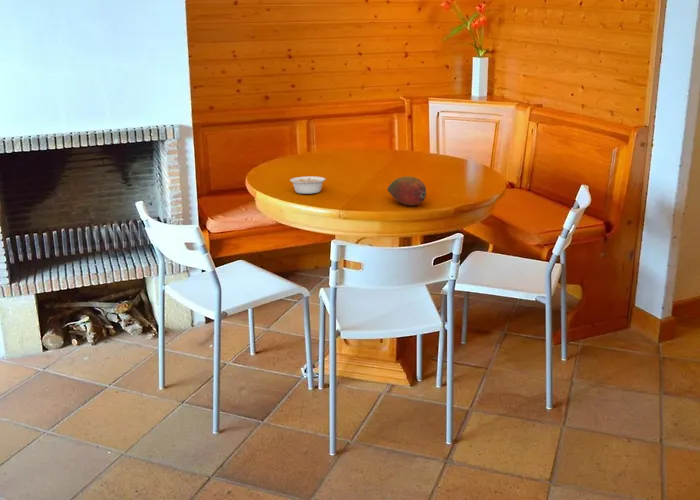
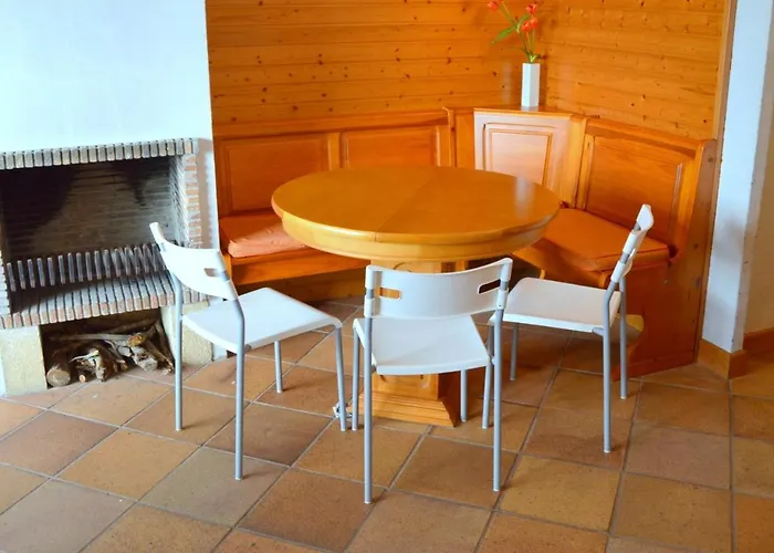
- fruit [386,176,427,206]
- legume [289,175,327,195]
